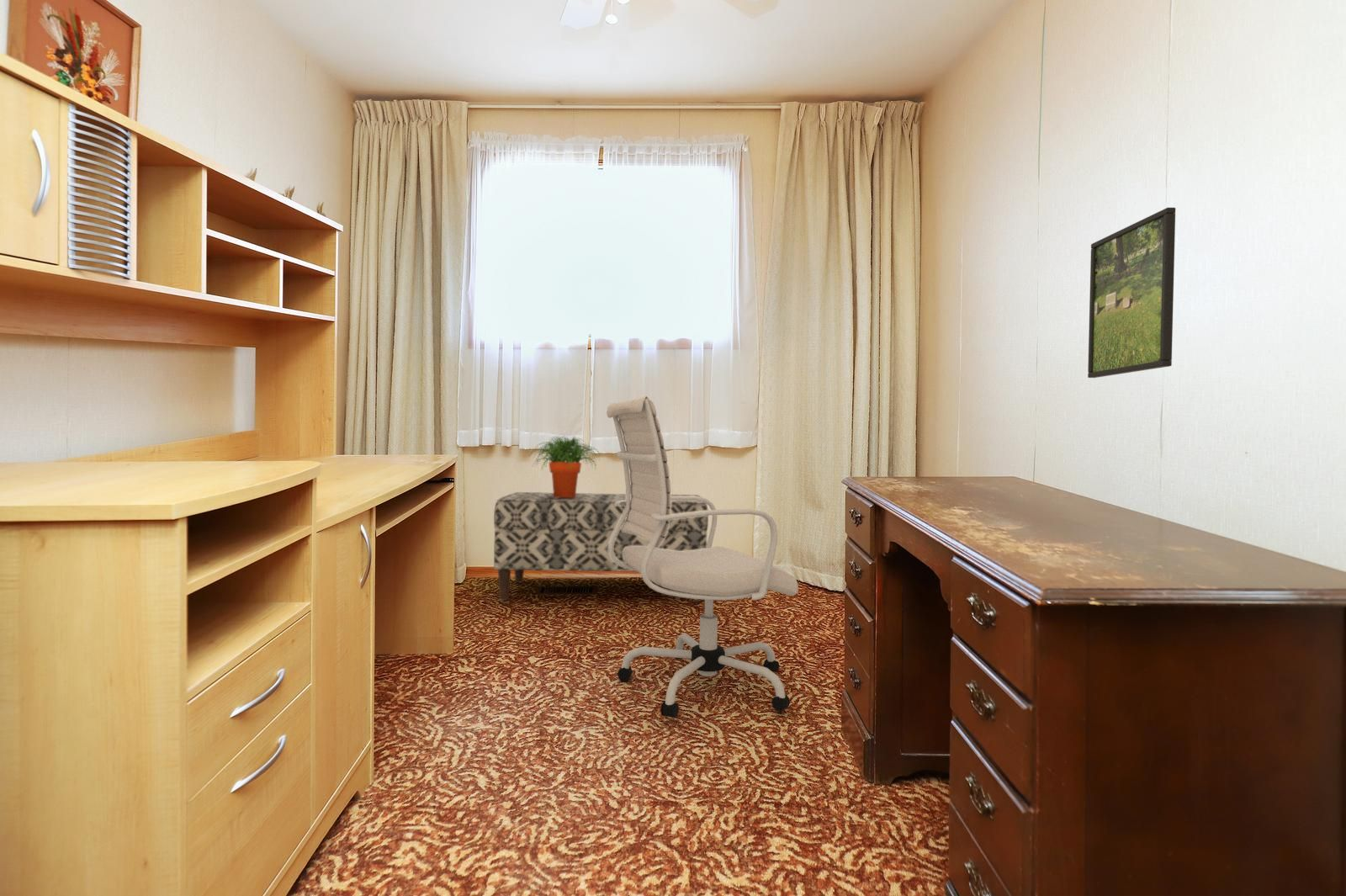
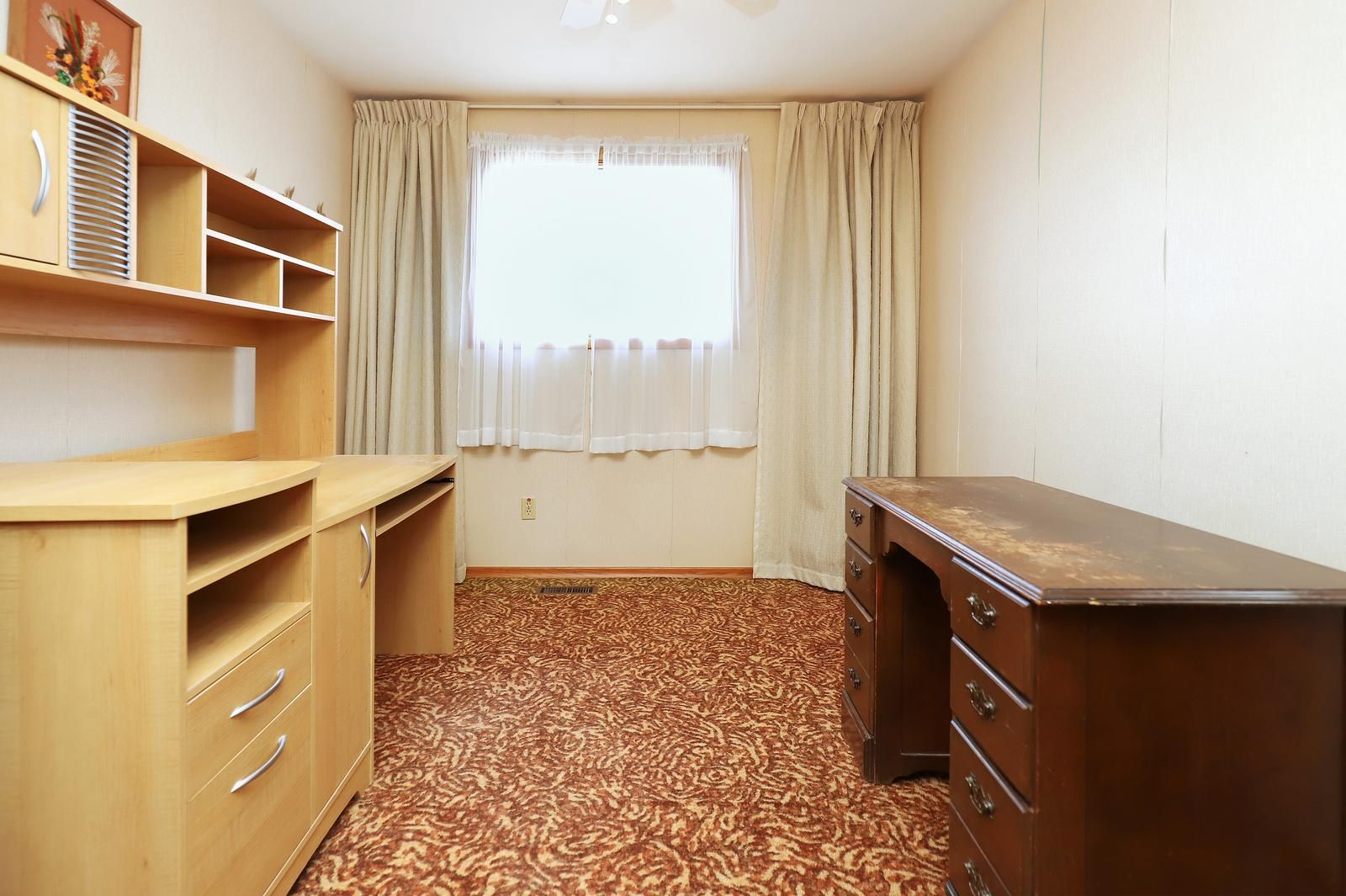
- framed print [1087,207,1176,379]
- bench [493,491,709,603]
- potted plant [529,435,601,497]
- office chair [606,395,799,719]
